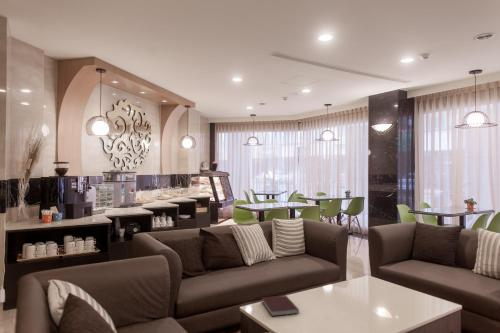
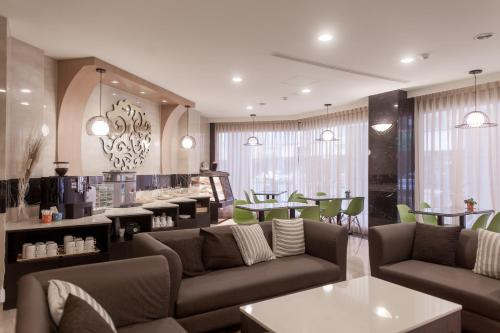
- notebook [261,294,300,317]
